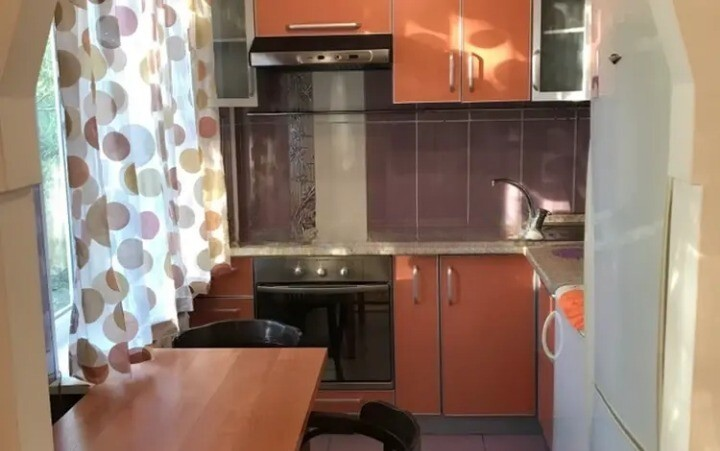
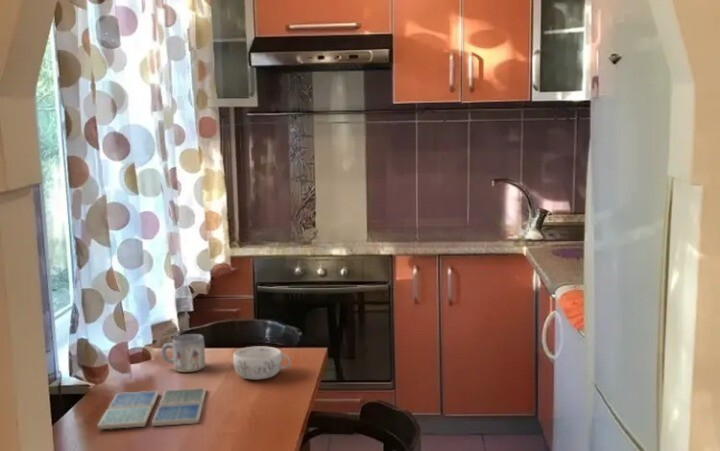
+ mug [160,333,206,373]
+ drink coaster [96,387,207,430]
+ decorative bowl [232,345,292,381]
